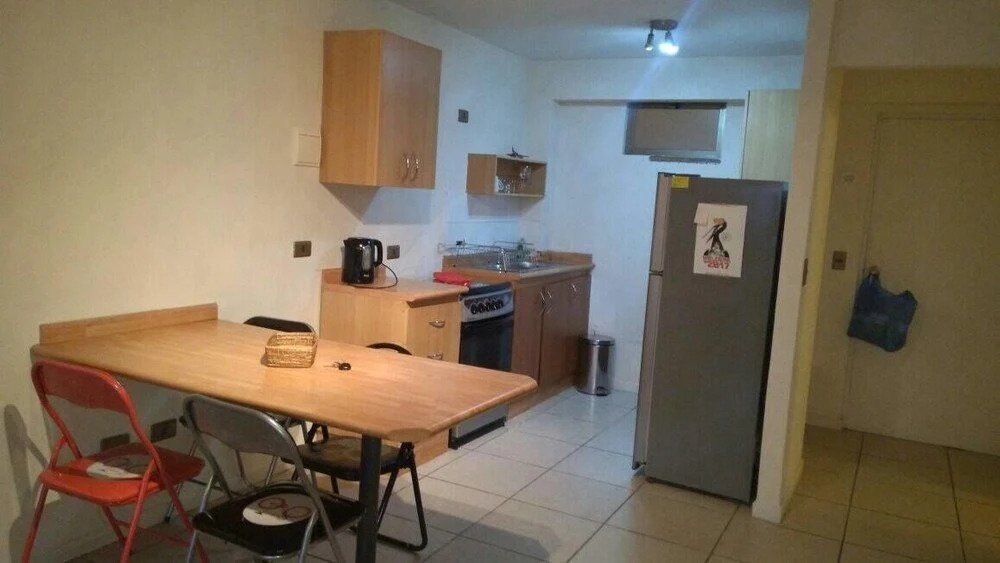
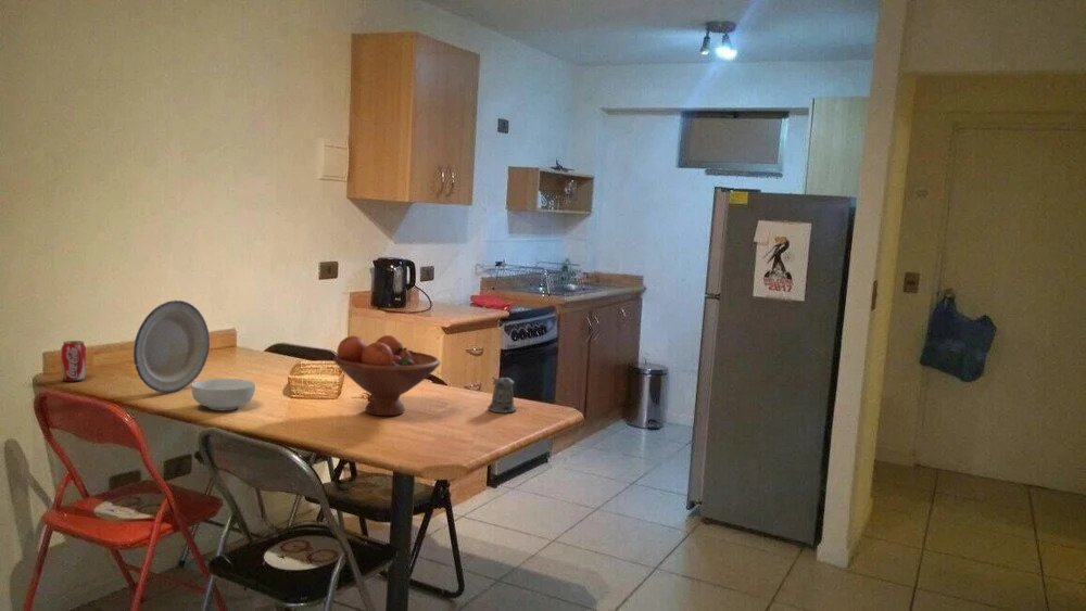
+ fruit bowl [332,334,441,417]
+ plate [132,300,211,394]
+ cereal bowl [190,378,256,411]
+ beverage can [60,340,87,383]
+ pepper shaker [487,375,517,415]
